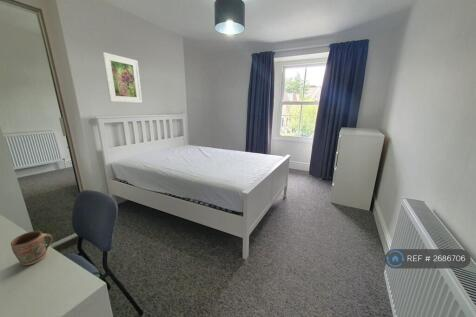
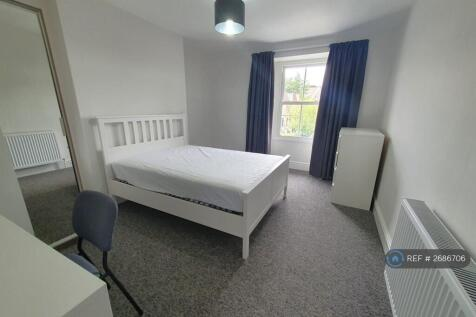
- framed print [102,51,143,104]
- mug [10,230,54,266]
